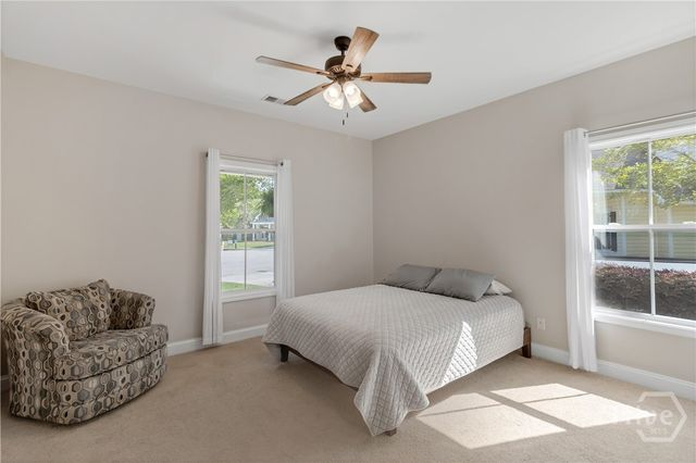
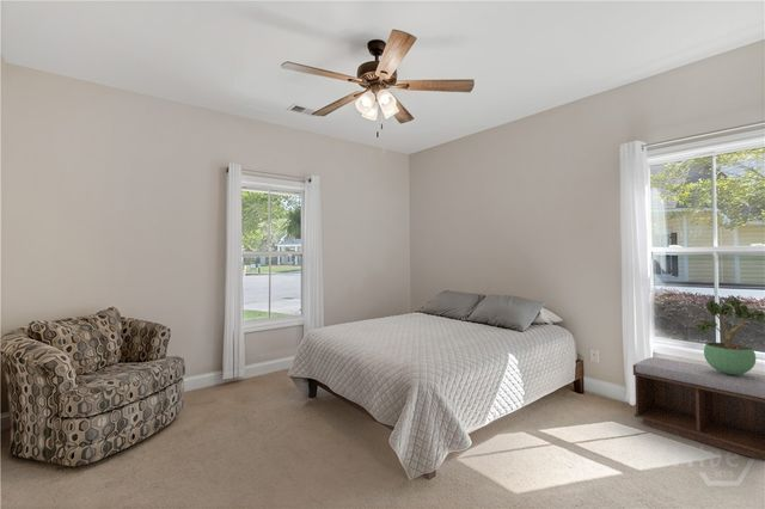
+ bench [632,356,765,462]
+ potted plant [697,298,765,375]
